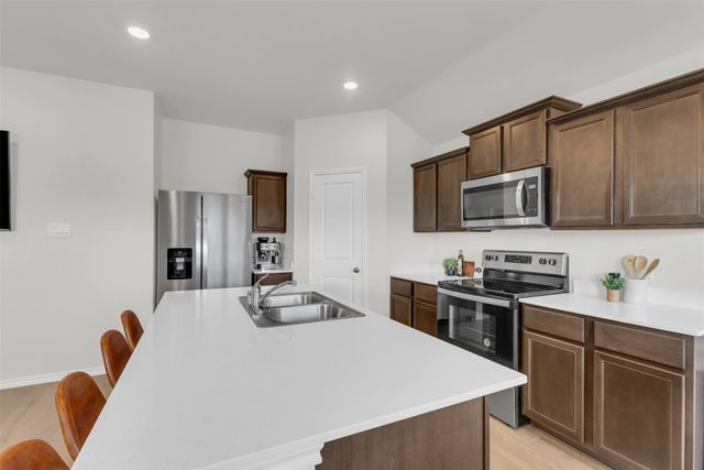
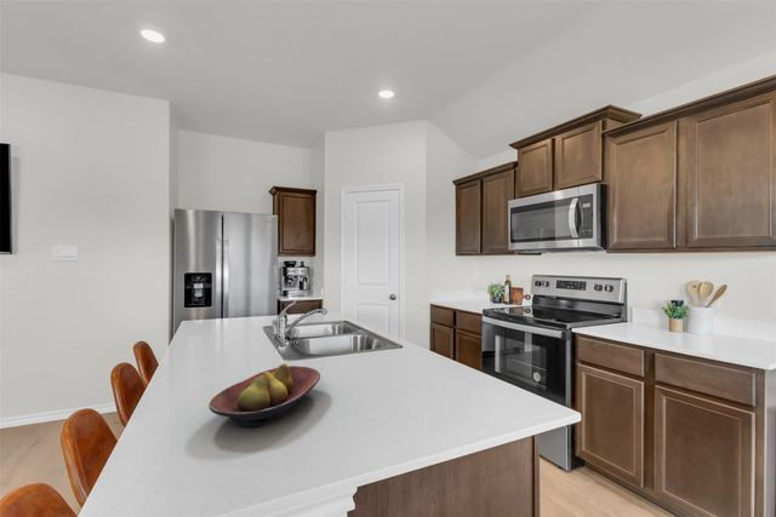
+ fruit bowl [207,362,321,429]
